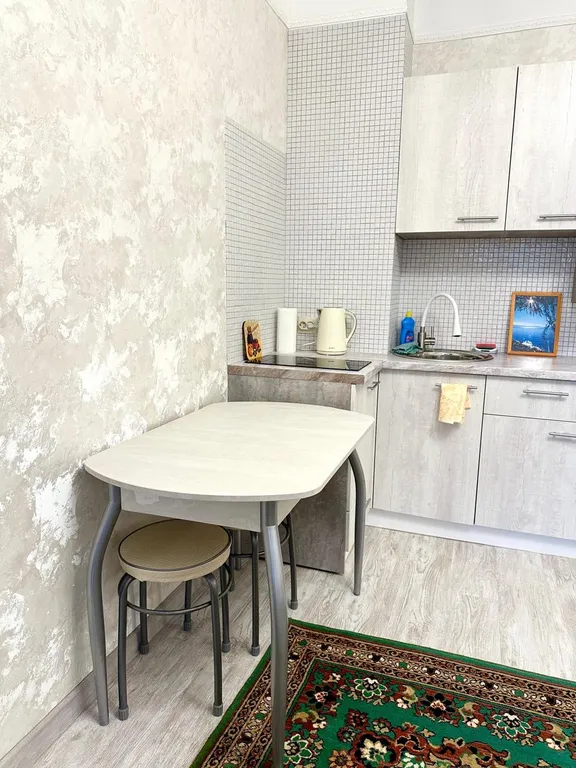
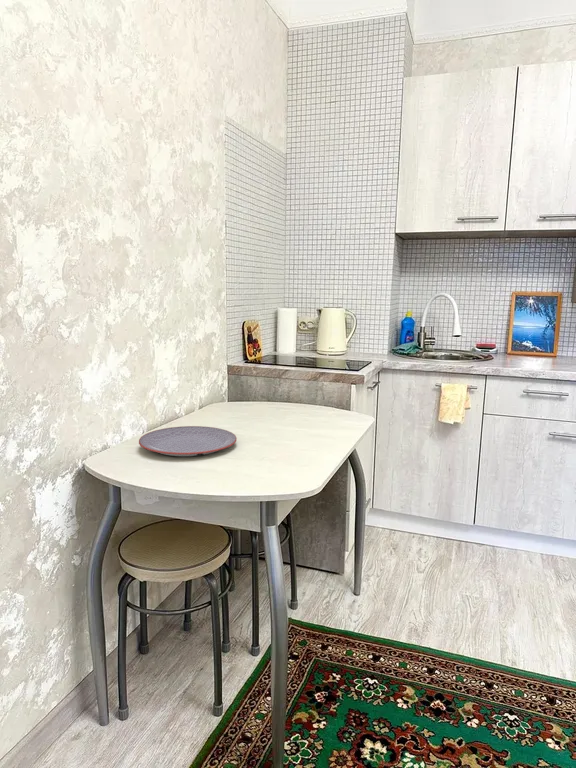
+ plate [138,425,238,457]
